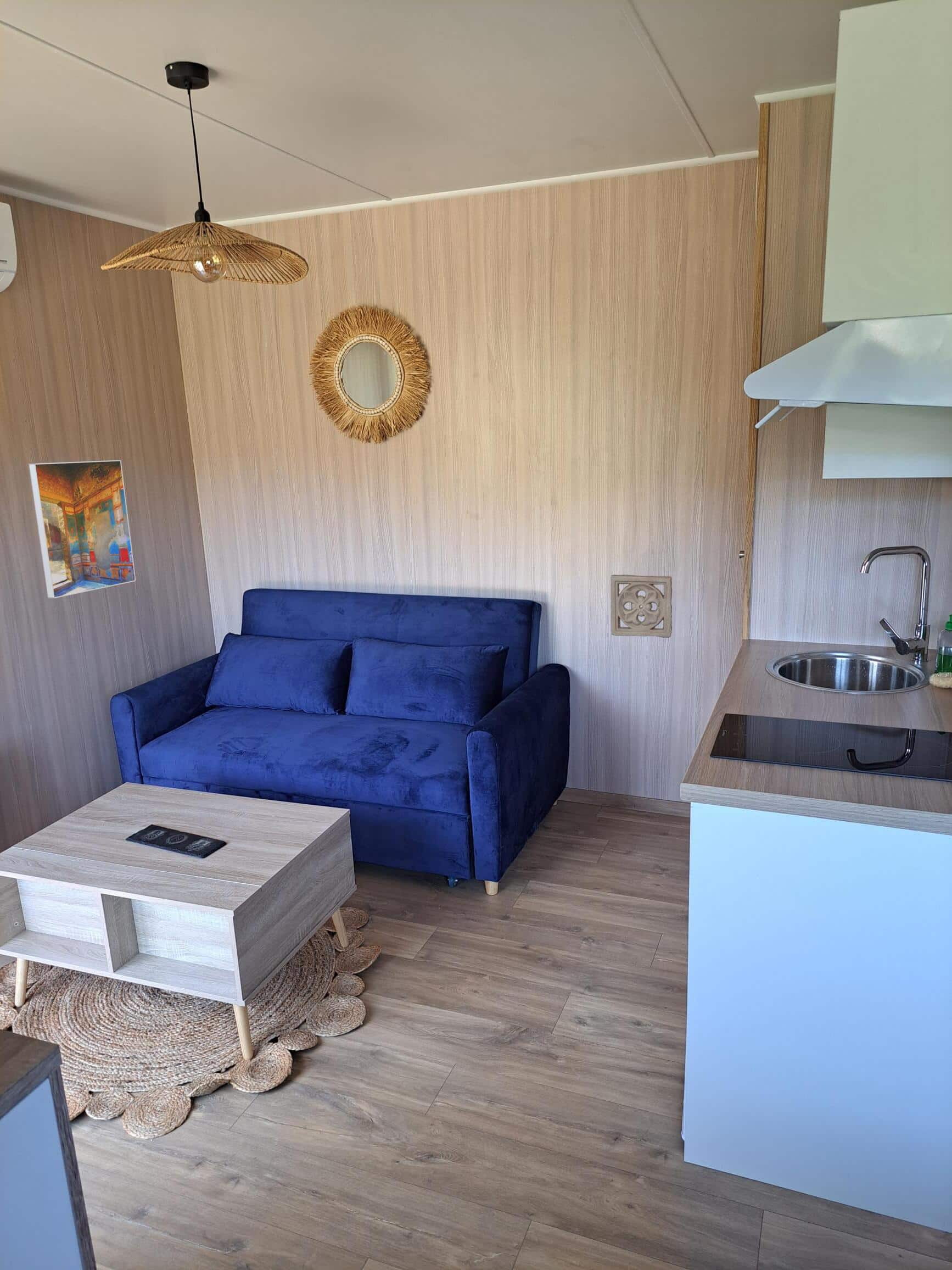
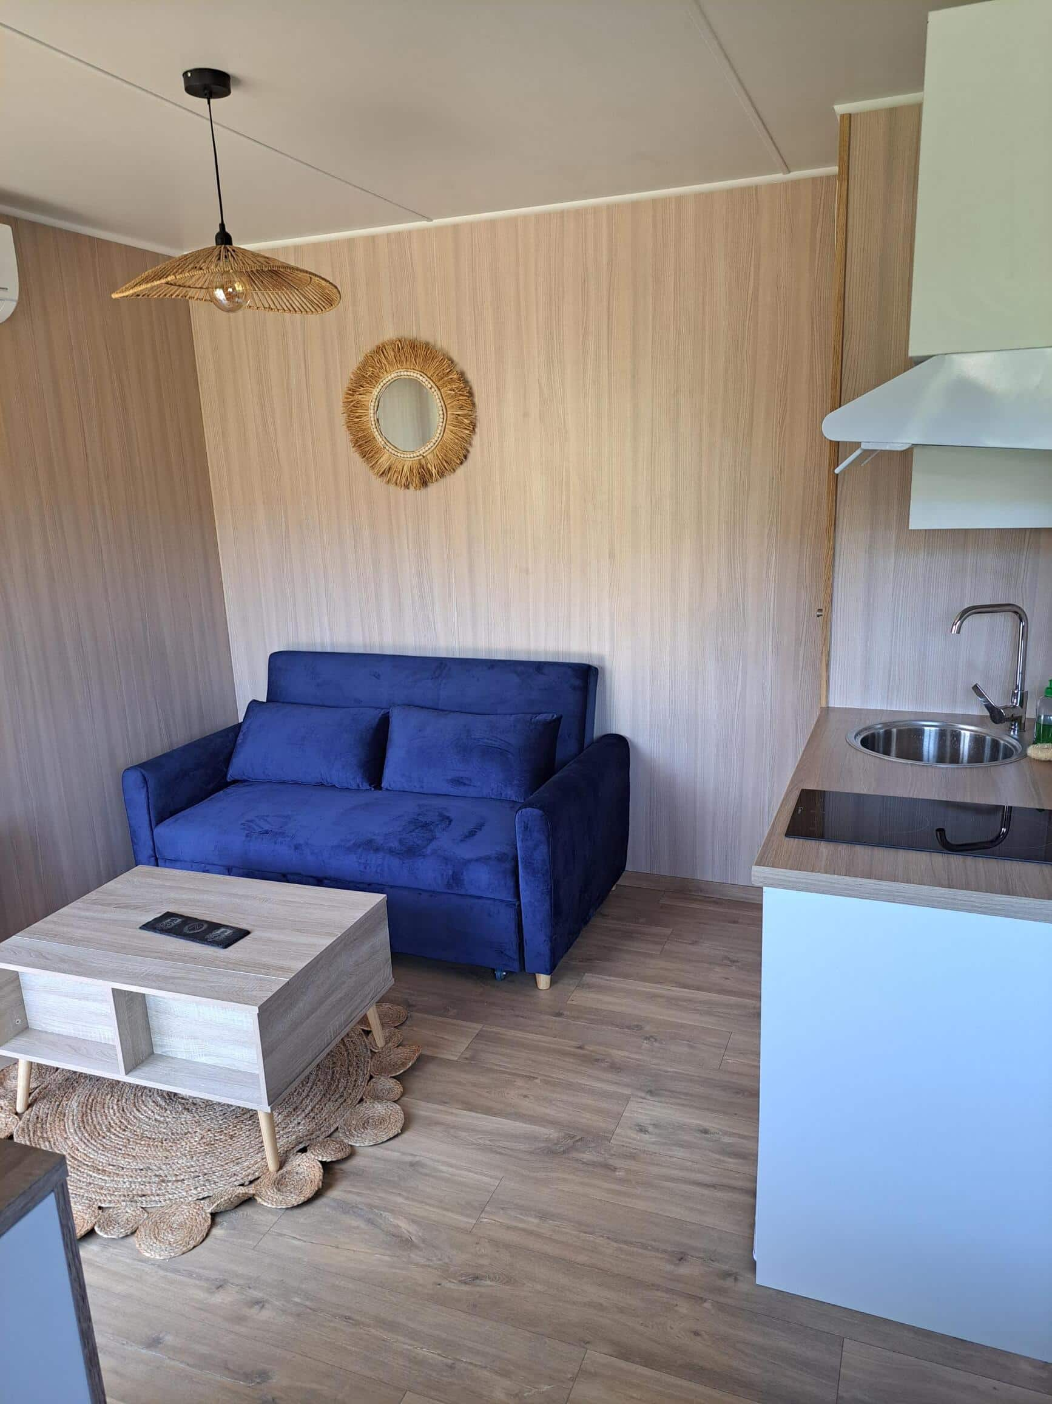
- wall ornament [610,574,673,638]
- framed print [28,460,137,599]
